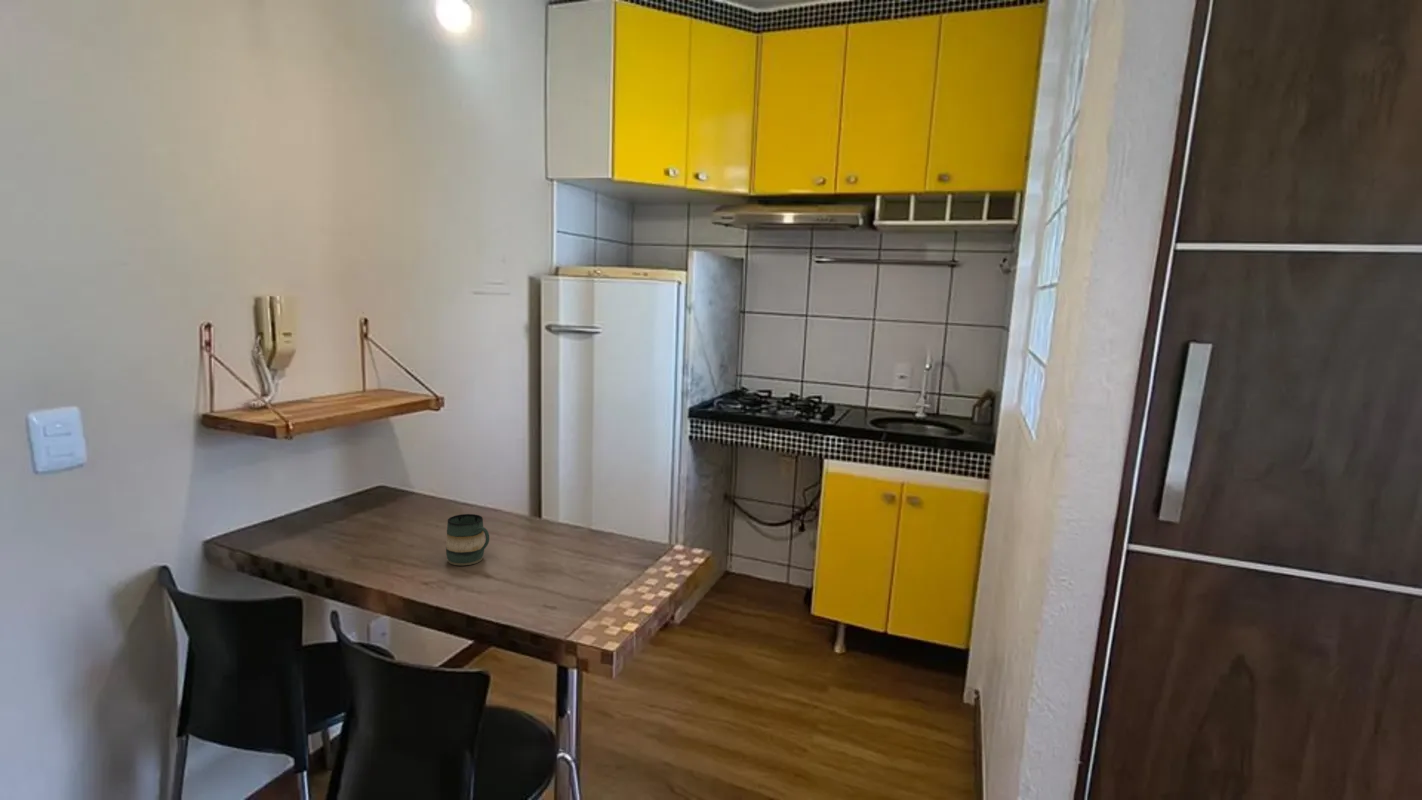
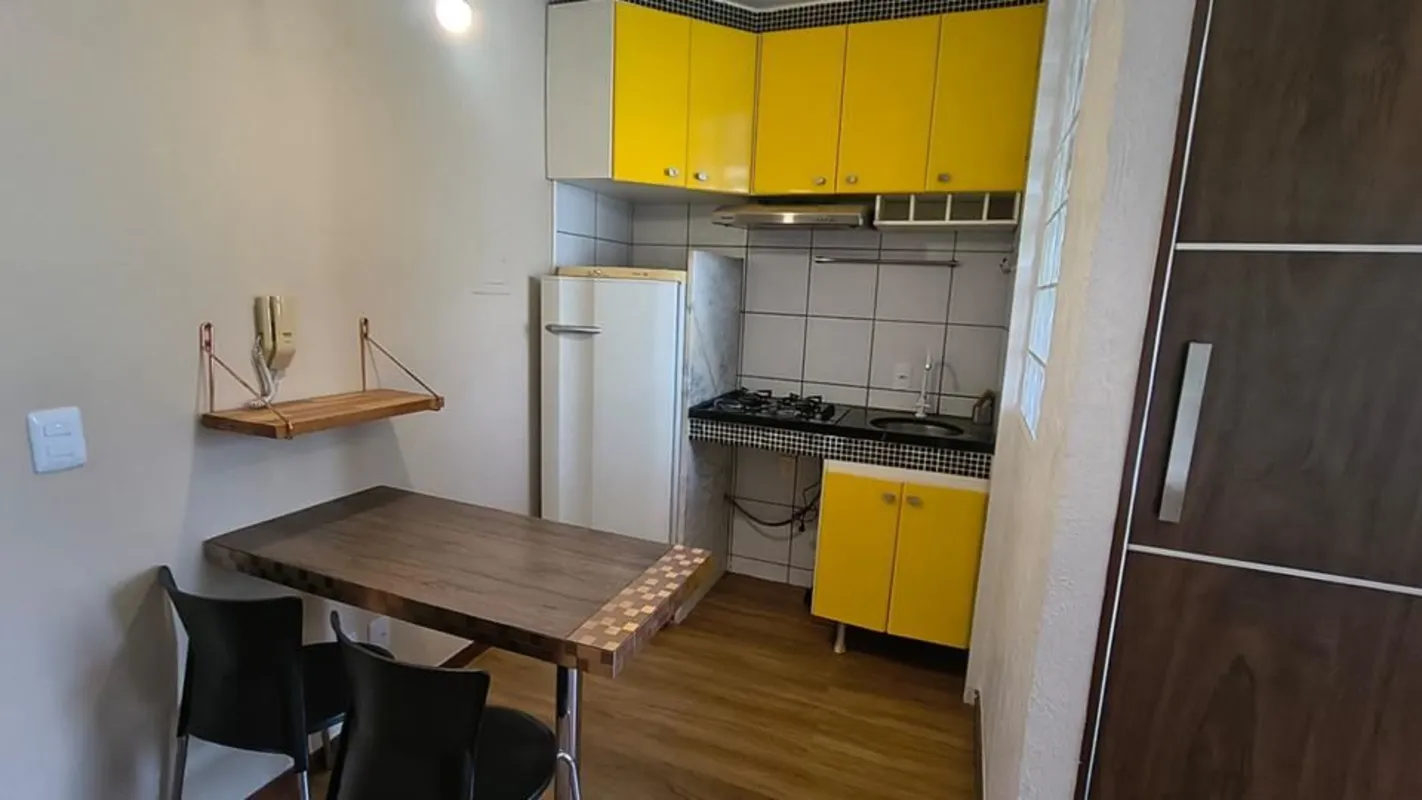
- mug [445,513,490,567]
